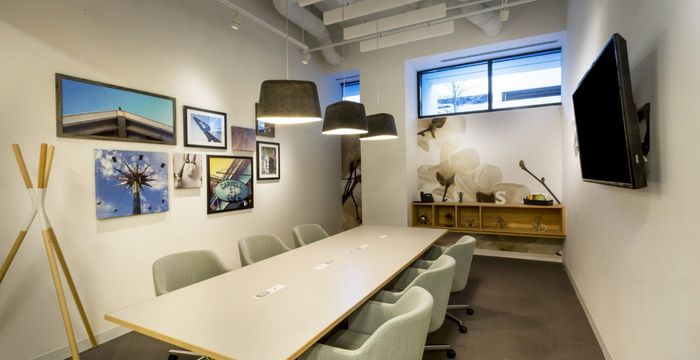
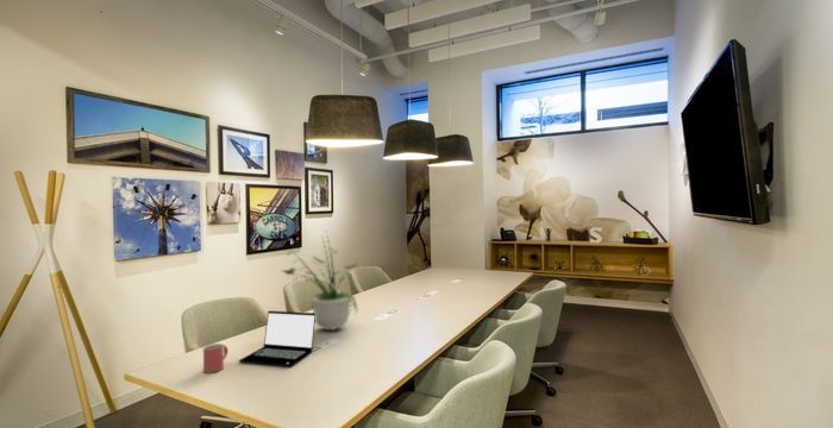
+ potted plant [281,227,359,331]
+ laptop computer [238,309,315,367]
+ mug [202,342,230,374]
